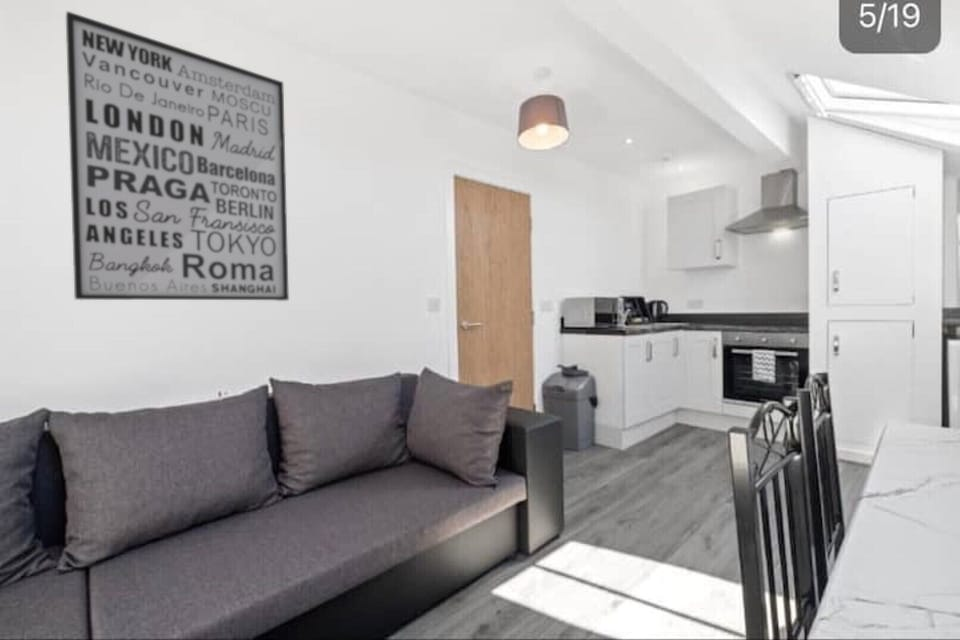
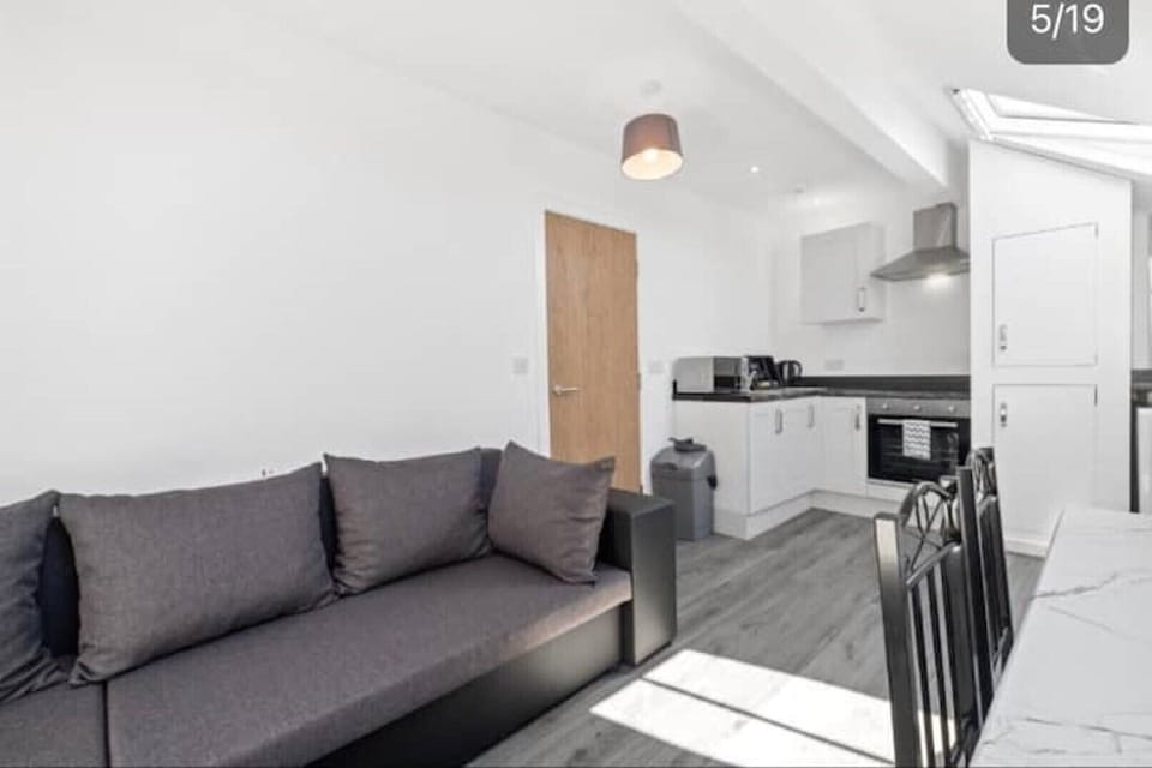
- wall art [65,10,290,302]
